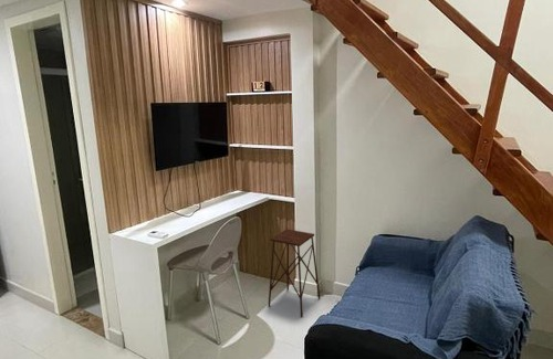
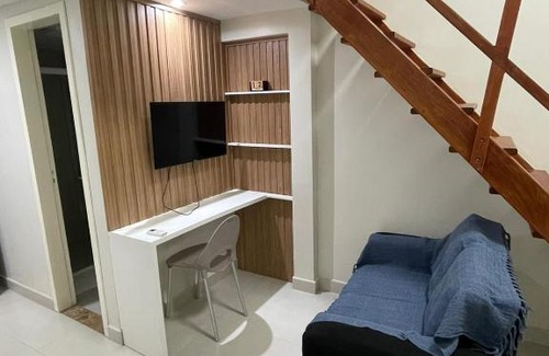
- side table [267,229,321,318]
